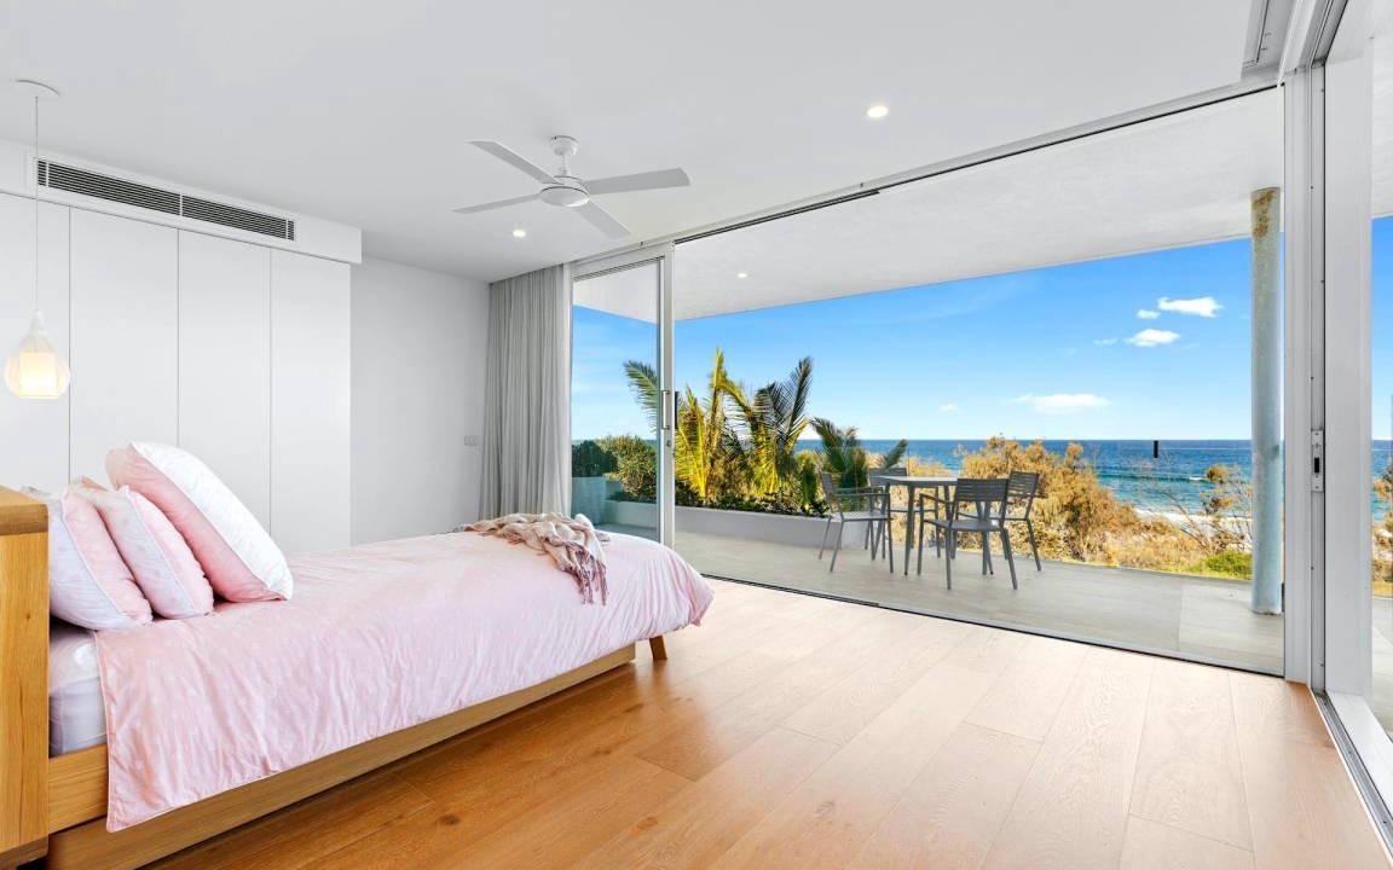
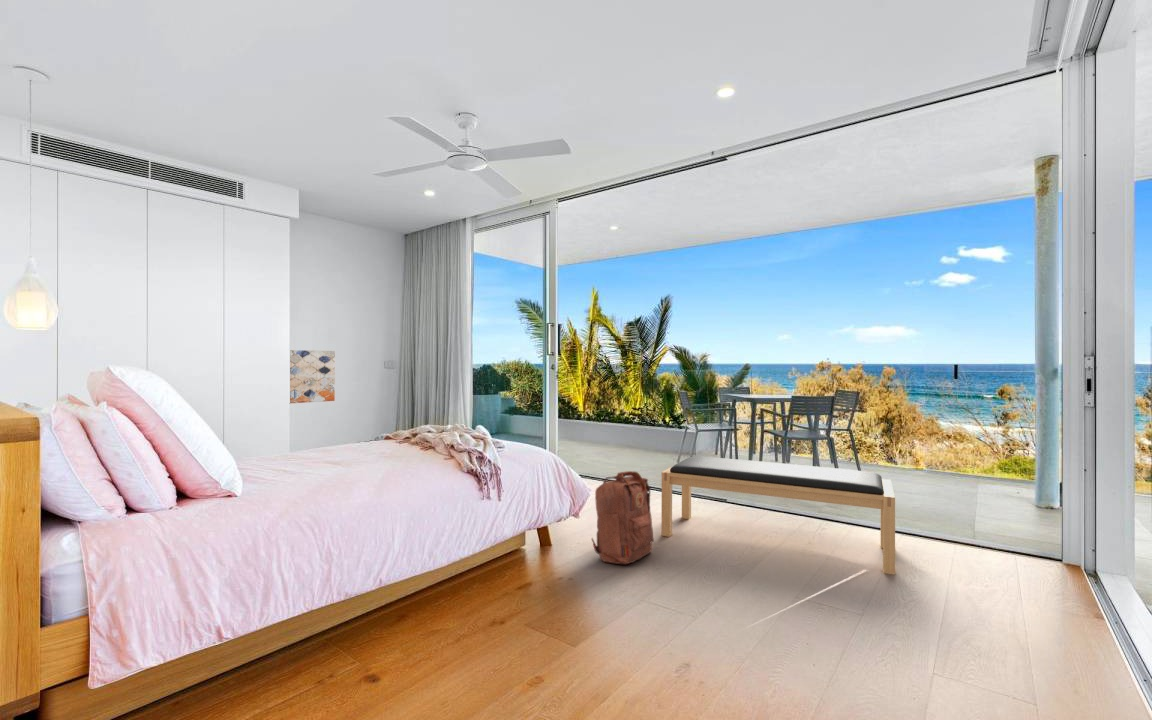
+ bench [660,455,896,576]
+ backpack [591,470,655,565]
+ wall art [289,349,336,404]
